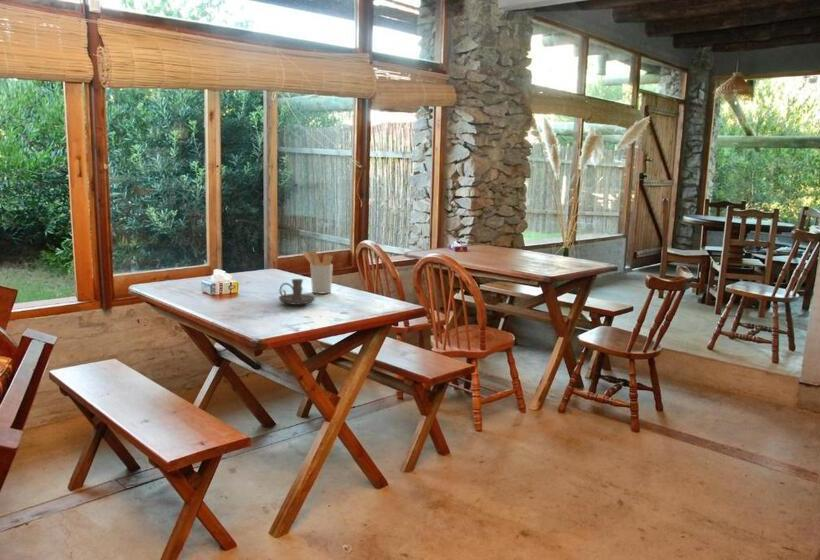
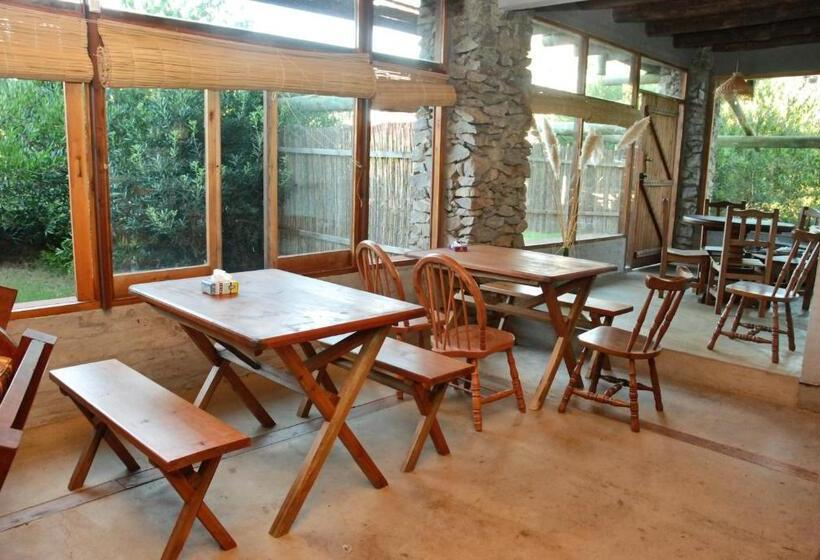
- candle holder [278,278,317,306]
- utensil holder [301,250,334,294]
